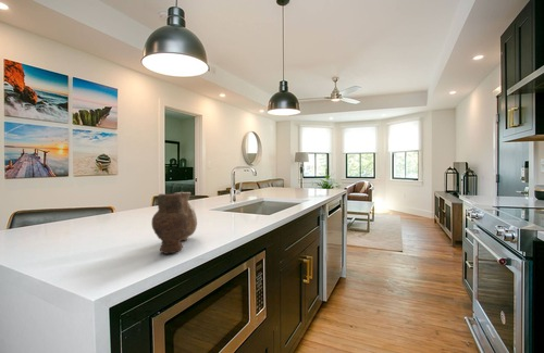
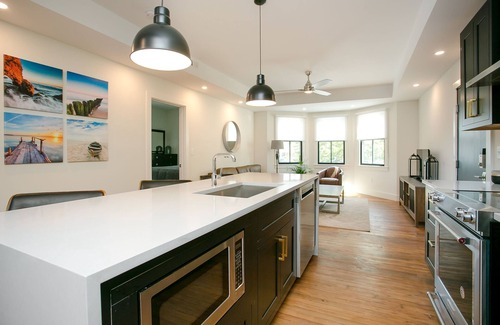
- vase [150,191,198,255]
